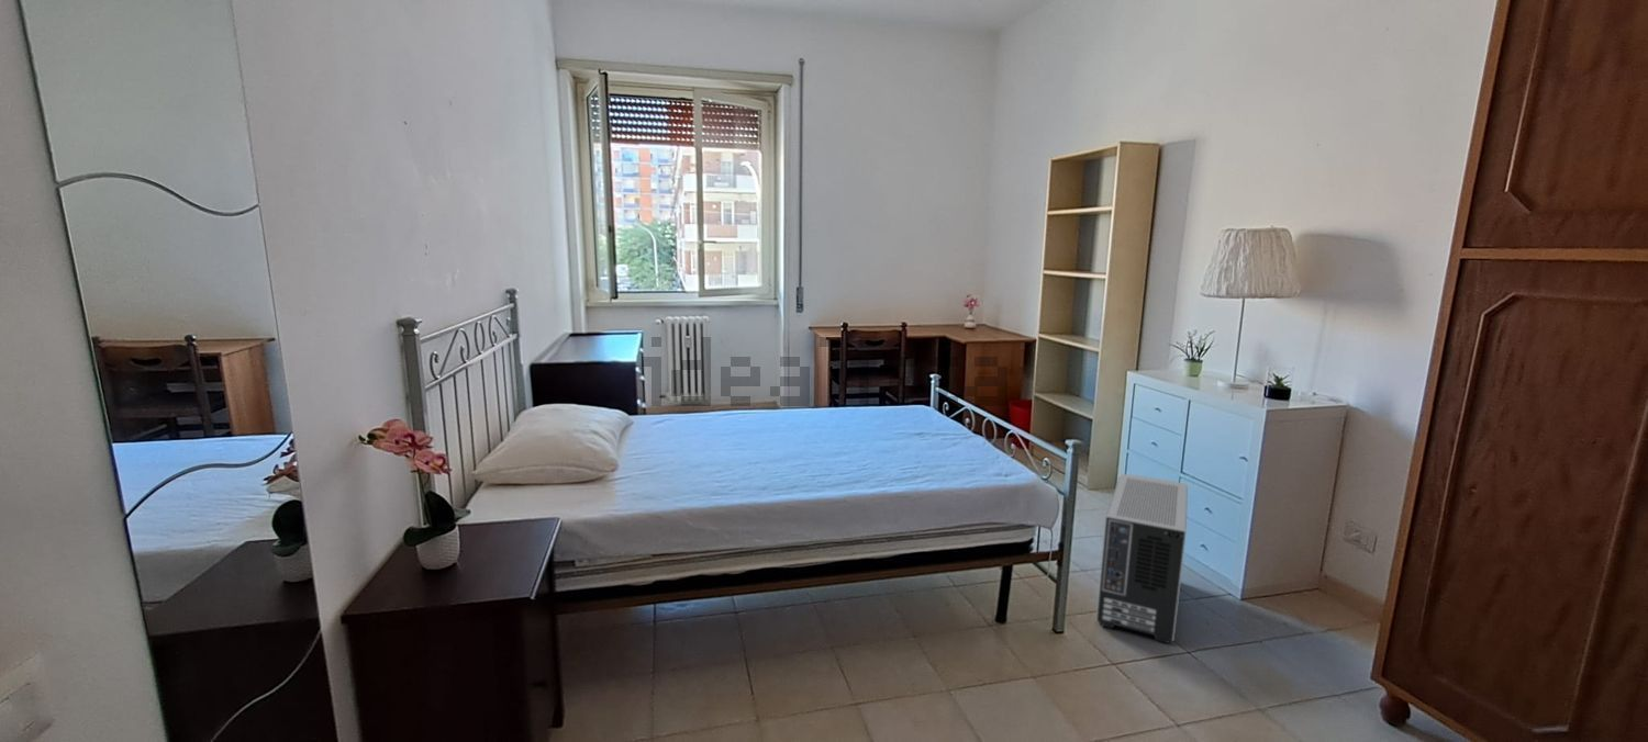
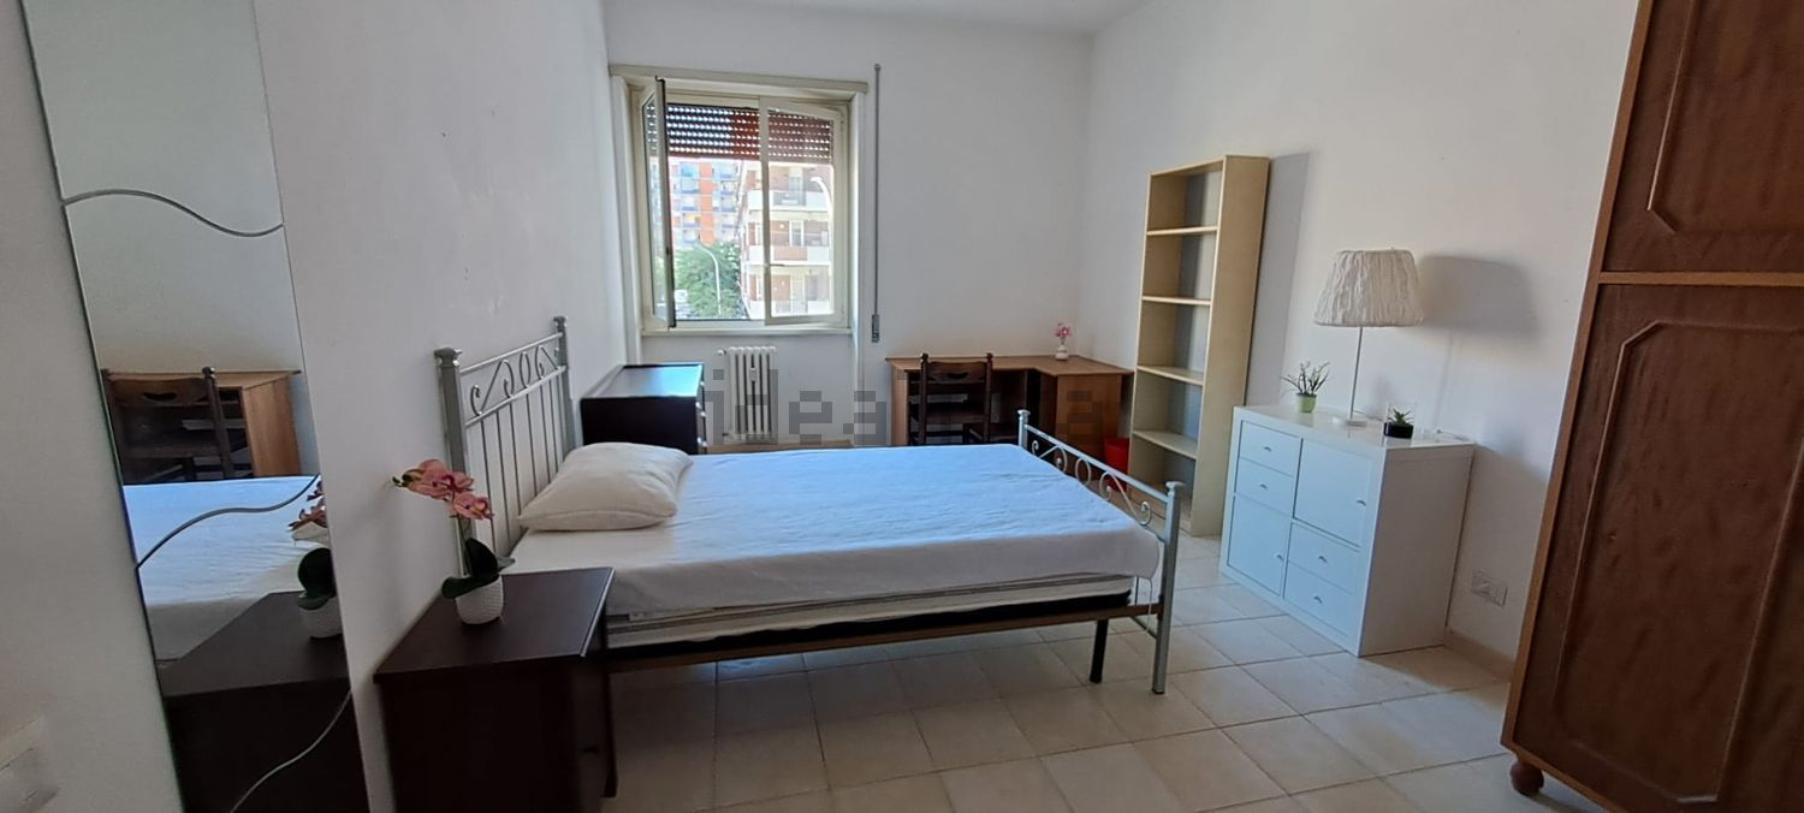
- air purifier [1095,473,1189,644]
